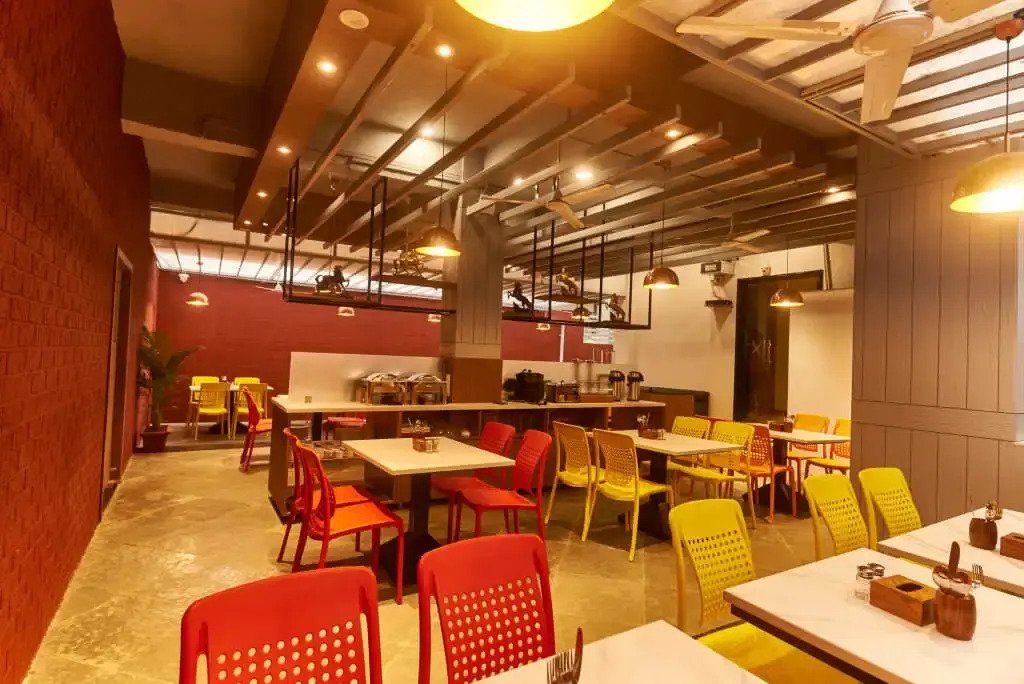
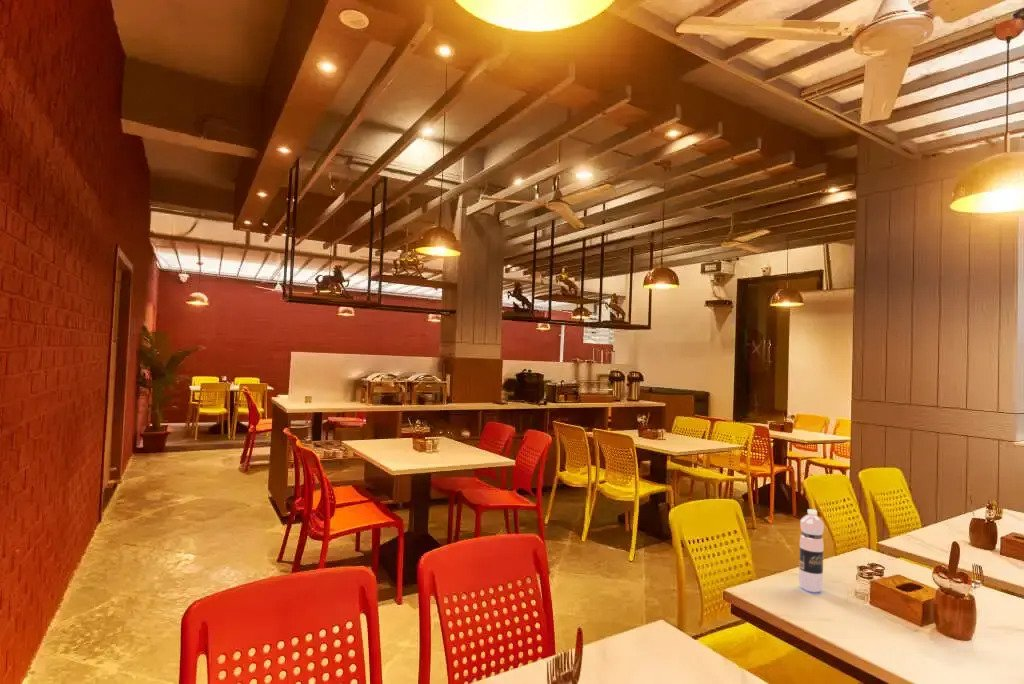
+ water bottle [798,508,825,593]
